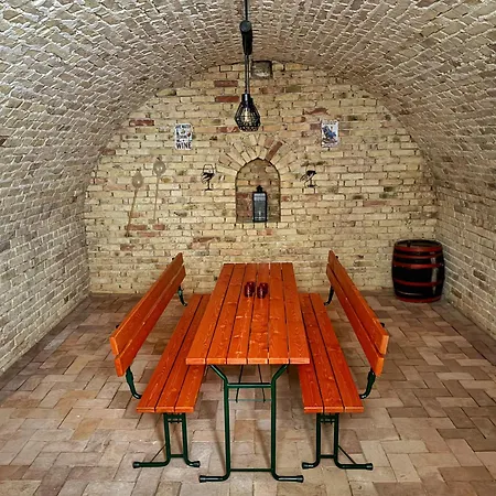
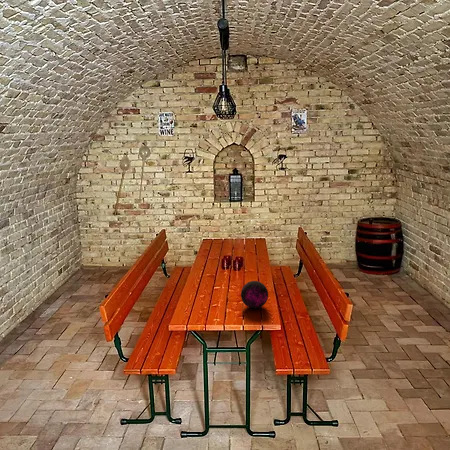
+ decorative orb [240,280,269,309]
